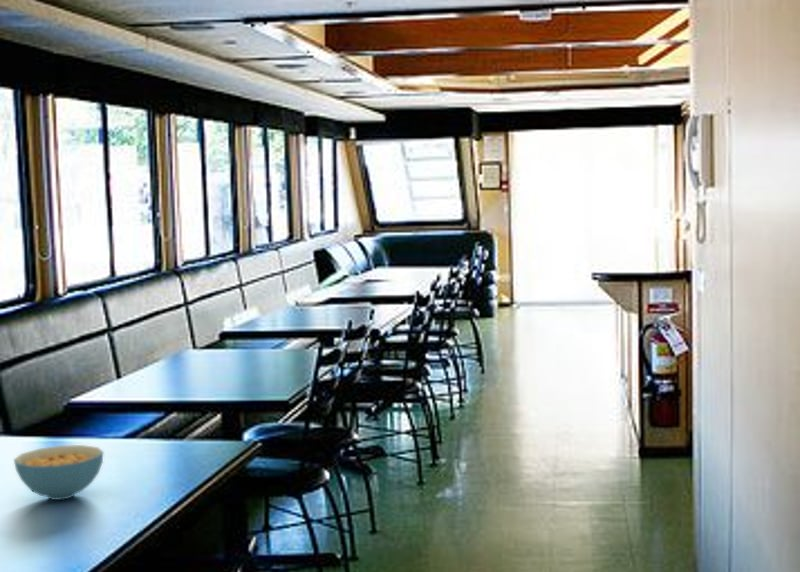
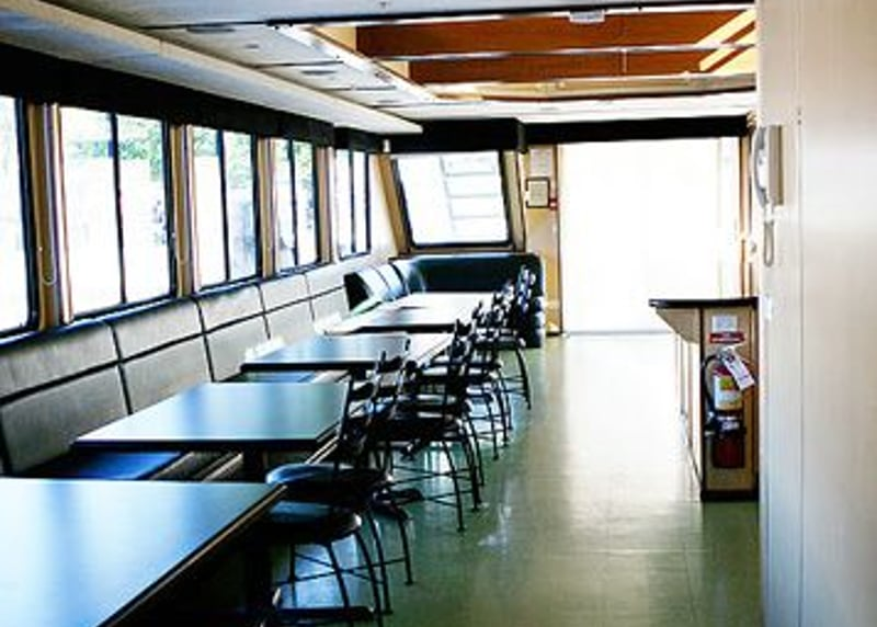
- cereal bowl [13,444,104,501]
